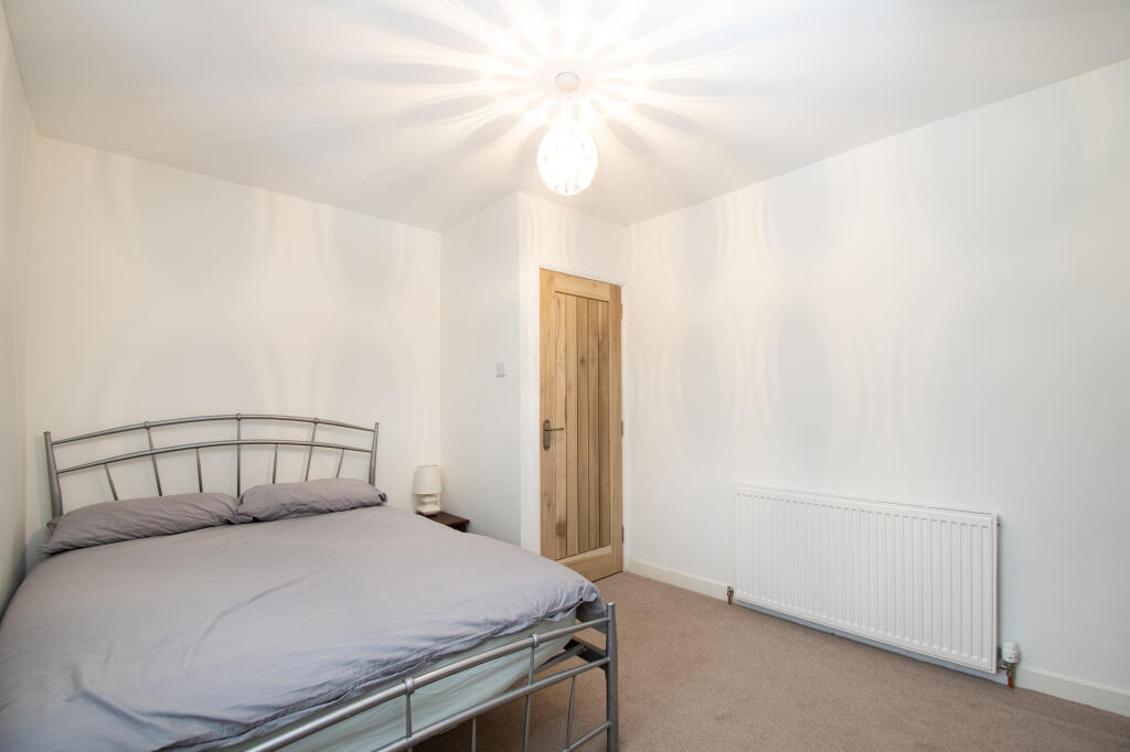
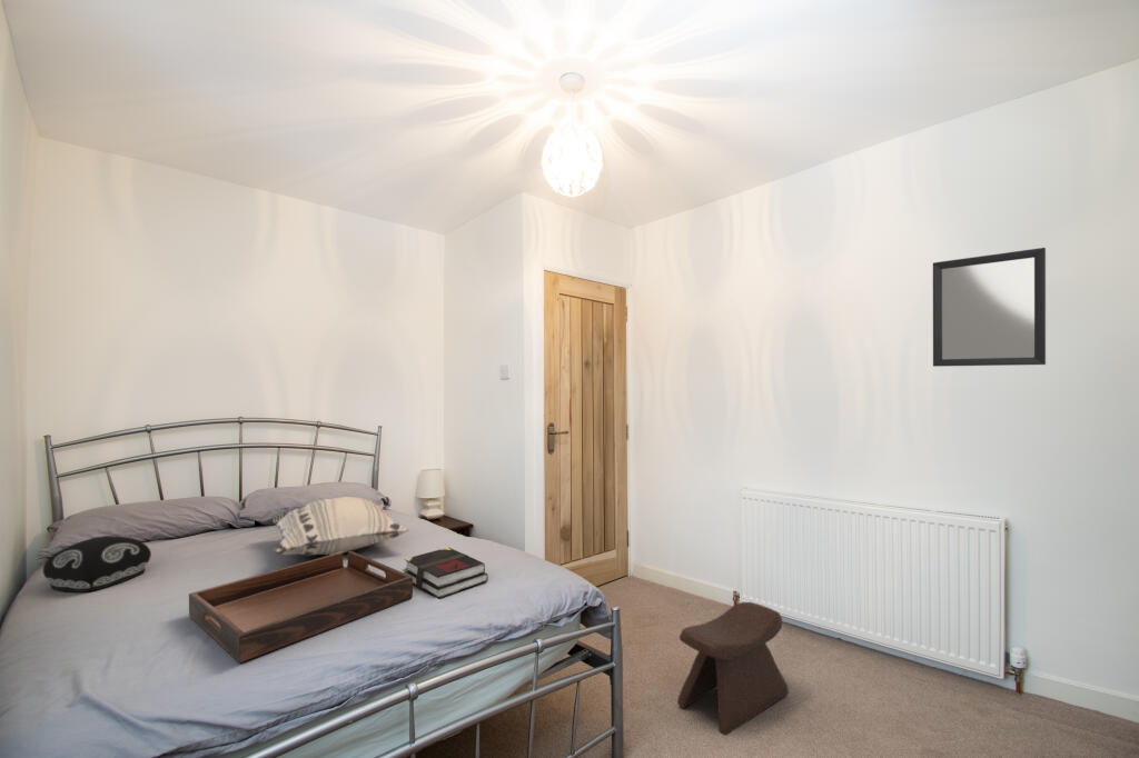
+ stool [676,601,790,737]
+ cushion [42,535,152,594]
+ decorative pillow [267,496,409,556]
+ book [400,547,489,599]
+ home mirror [932,247,1047,368]
+ serving tray [188,550,414,664]
